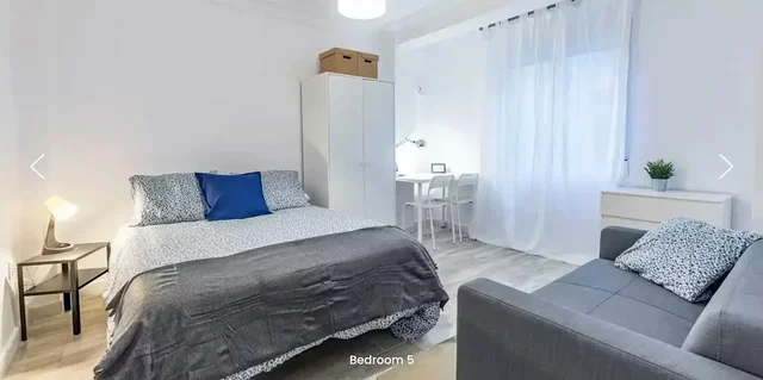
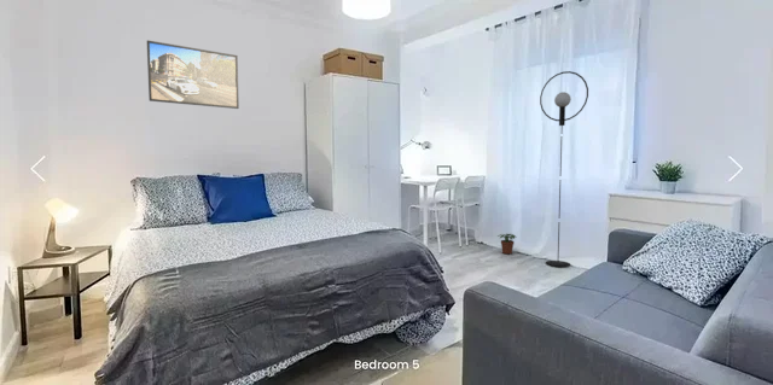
+ potted plant [496,233,517,255]
+ floor lamp [539,70,589,268]
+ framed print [146,39,240,110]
